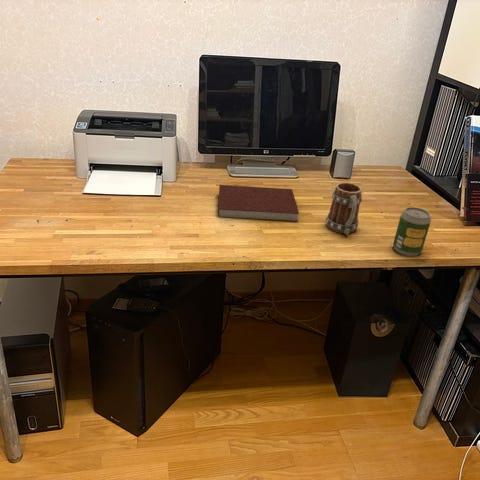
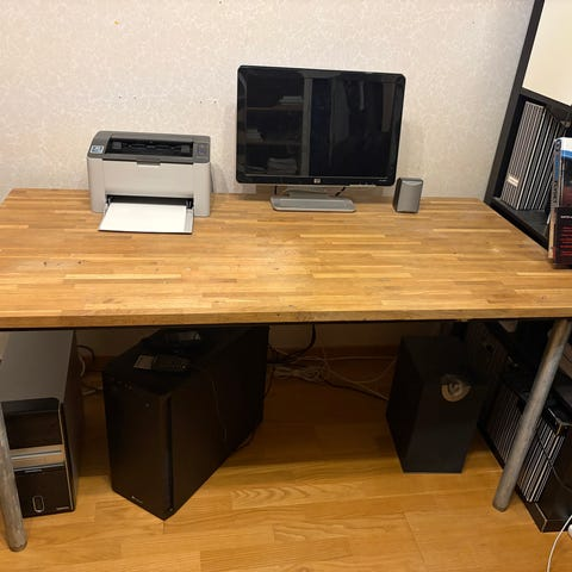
- mug [325,182,363,235]
- soda can [392,206,432,257]
- notebook [217,184,300,223]
